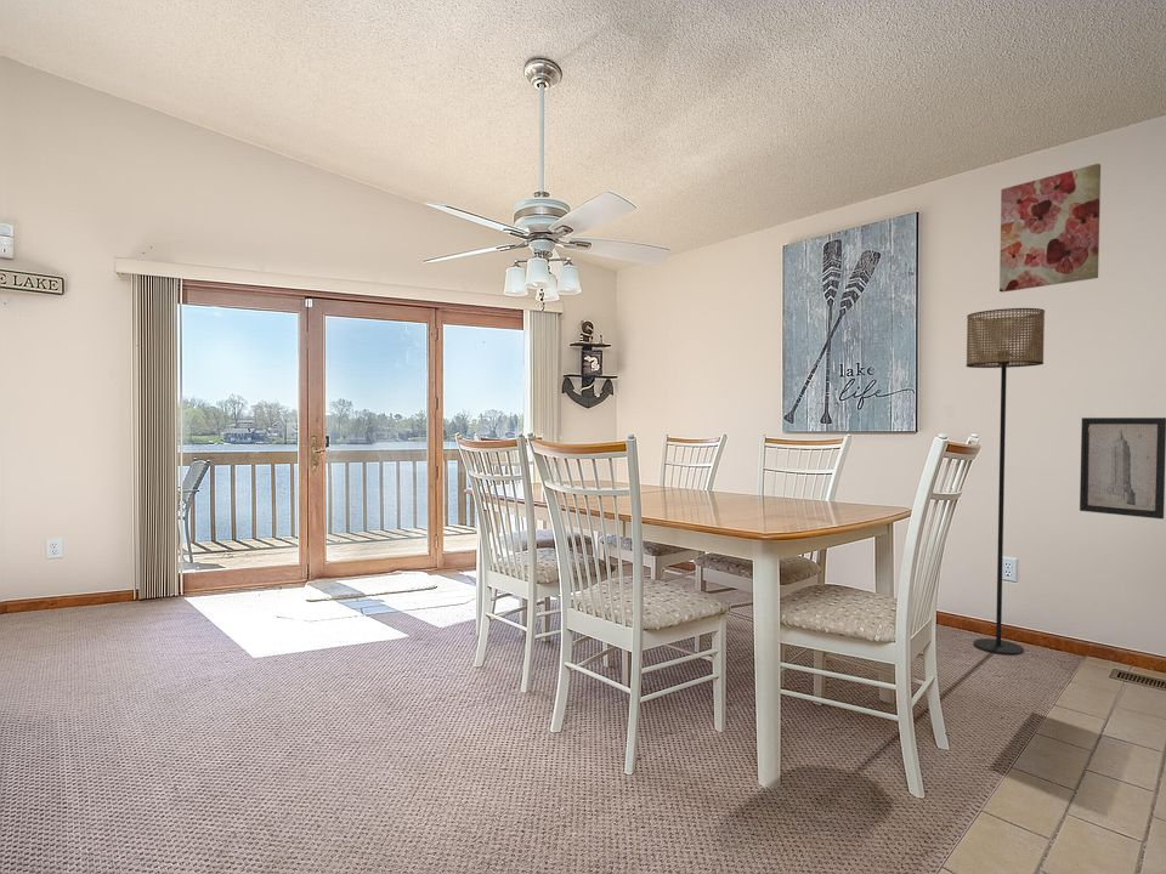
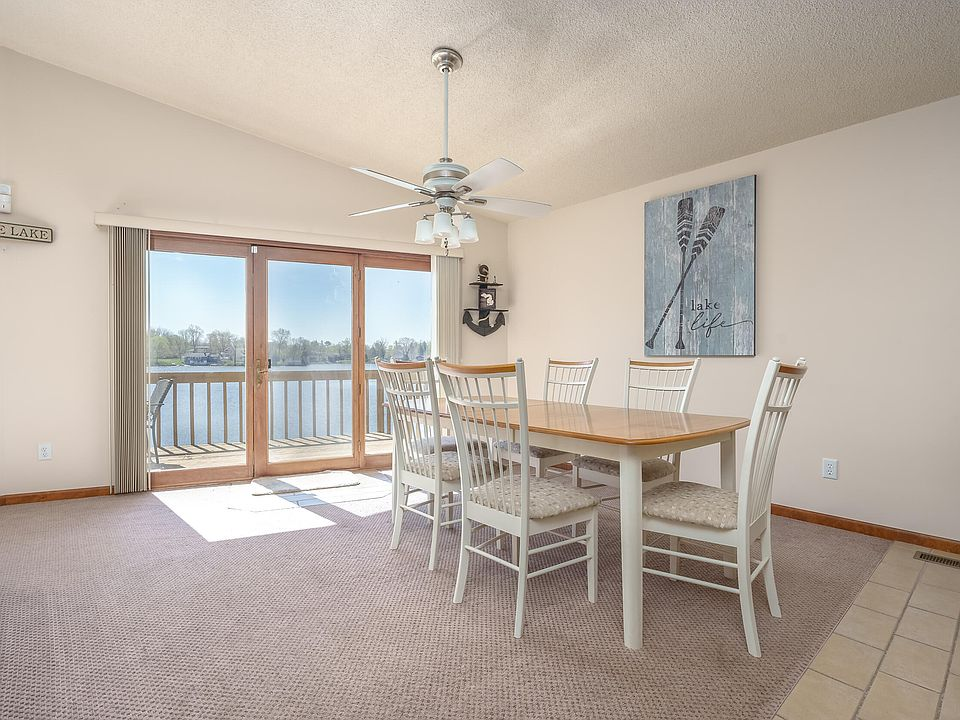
- wall art [1079,416,1166,520]
- wall art [998,163,1102,294]
- floor lamp [966,307,1046,656]
